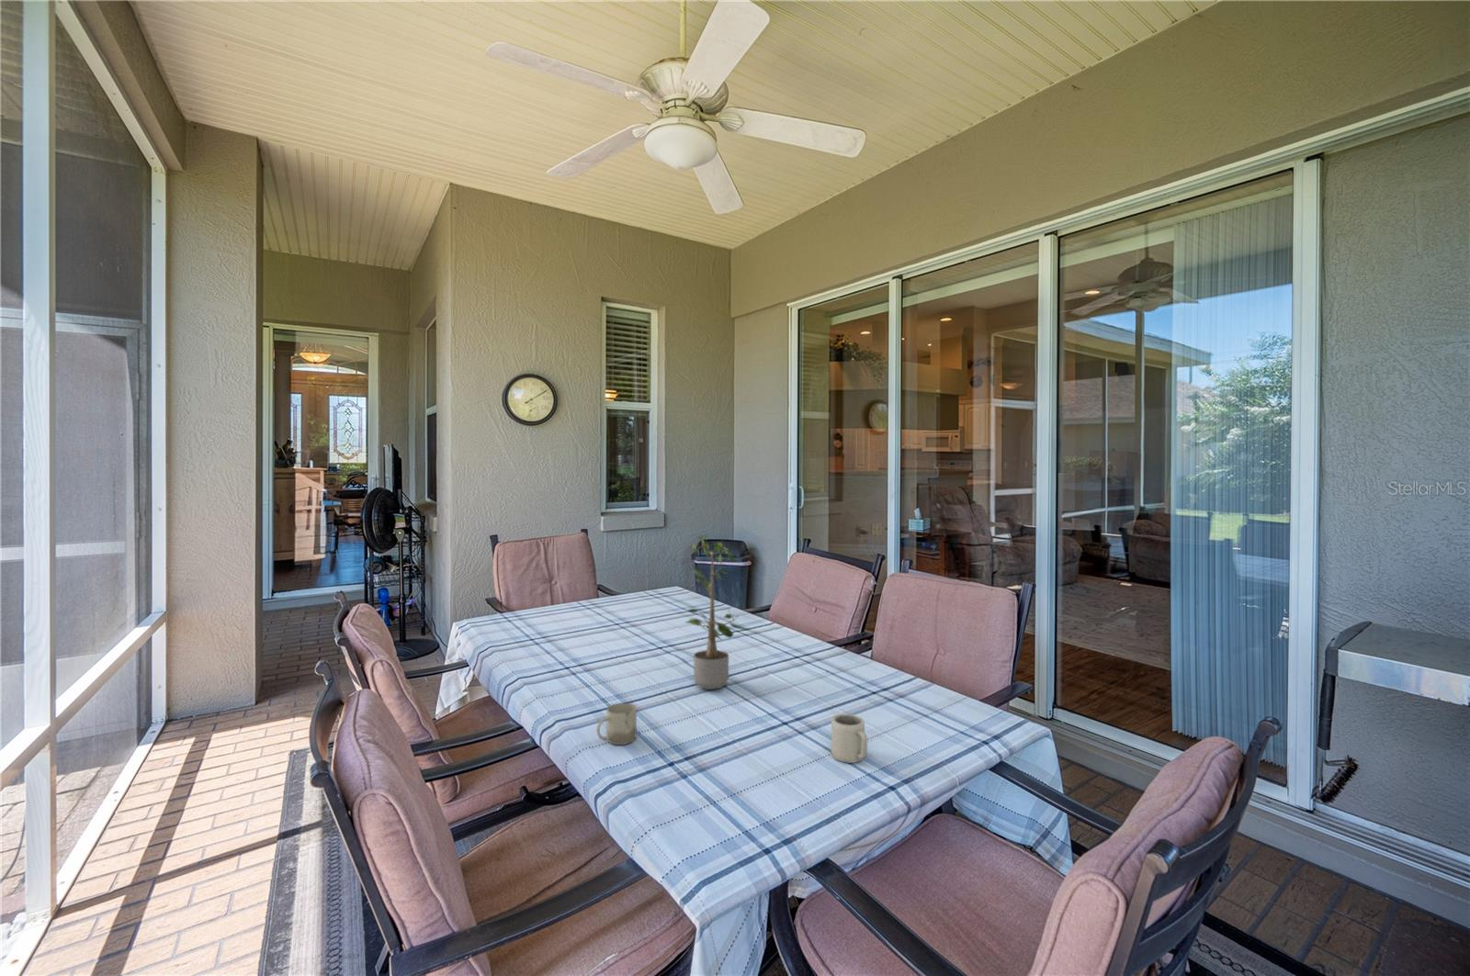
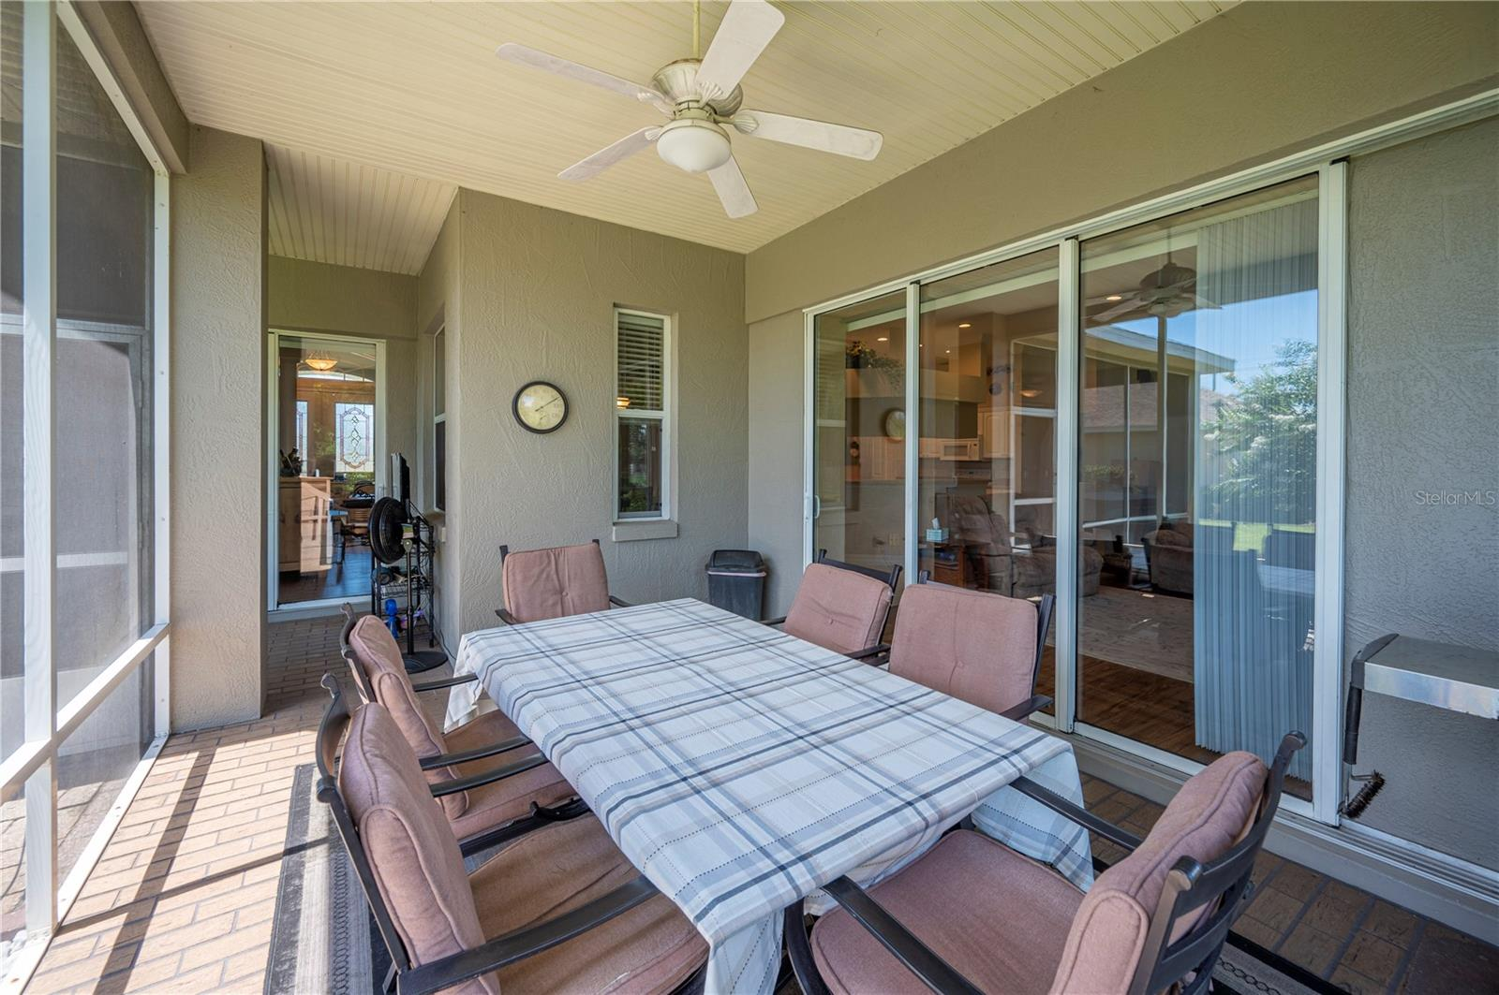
- cup [830,713,868,764]
- cup [596,701,637,745]
- potted plant [684,530,750,691]
